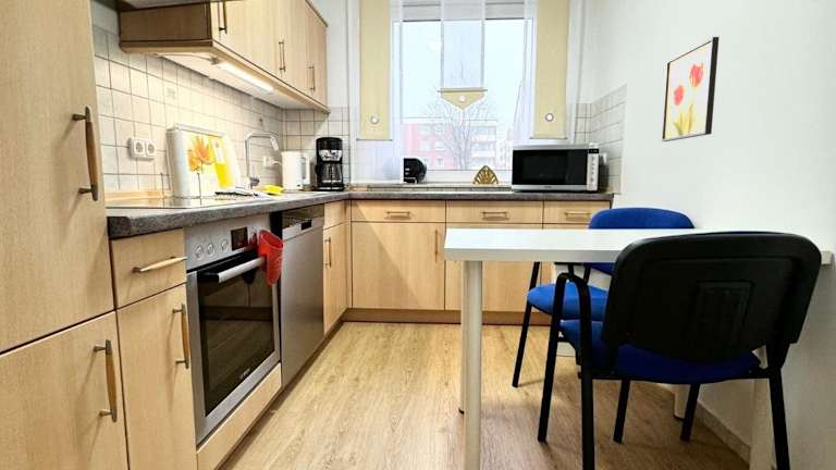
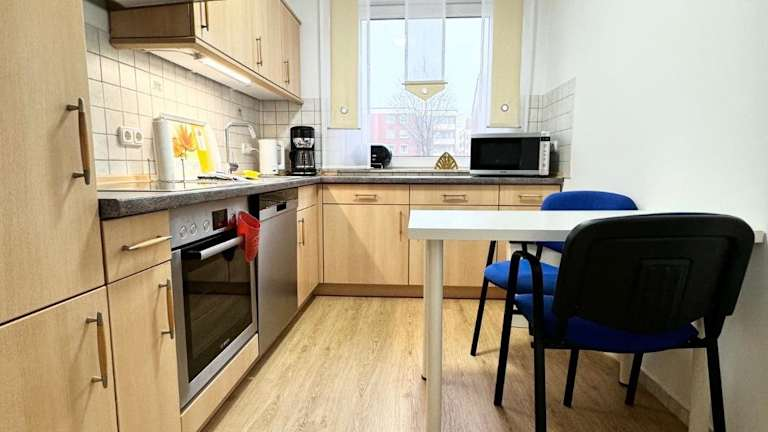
- wall art [661,36,720,143]
